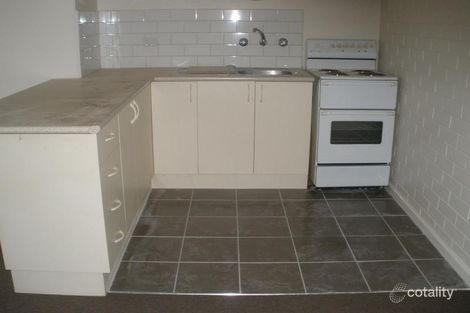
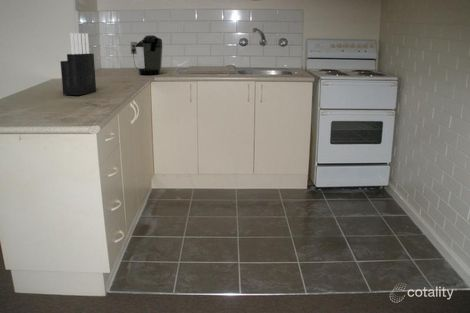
+ coffee maker [130,34,164,75]
+ knife block [59,32,97,96]
